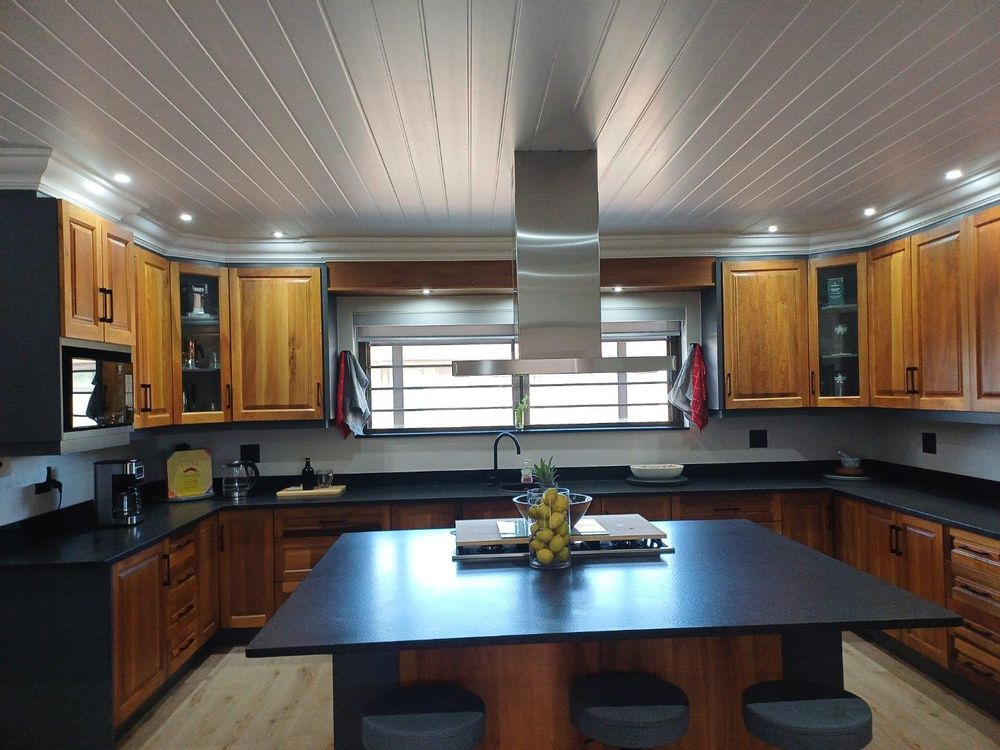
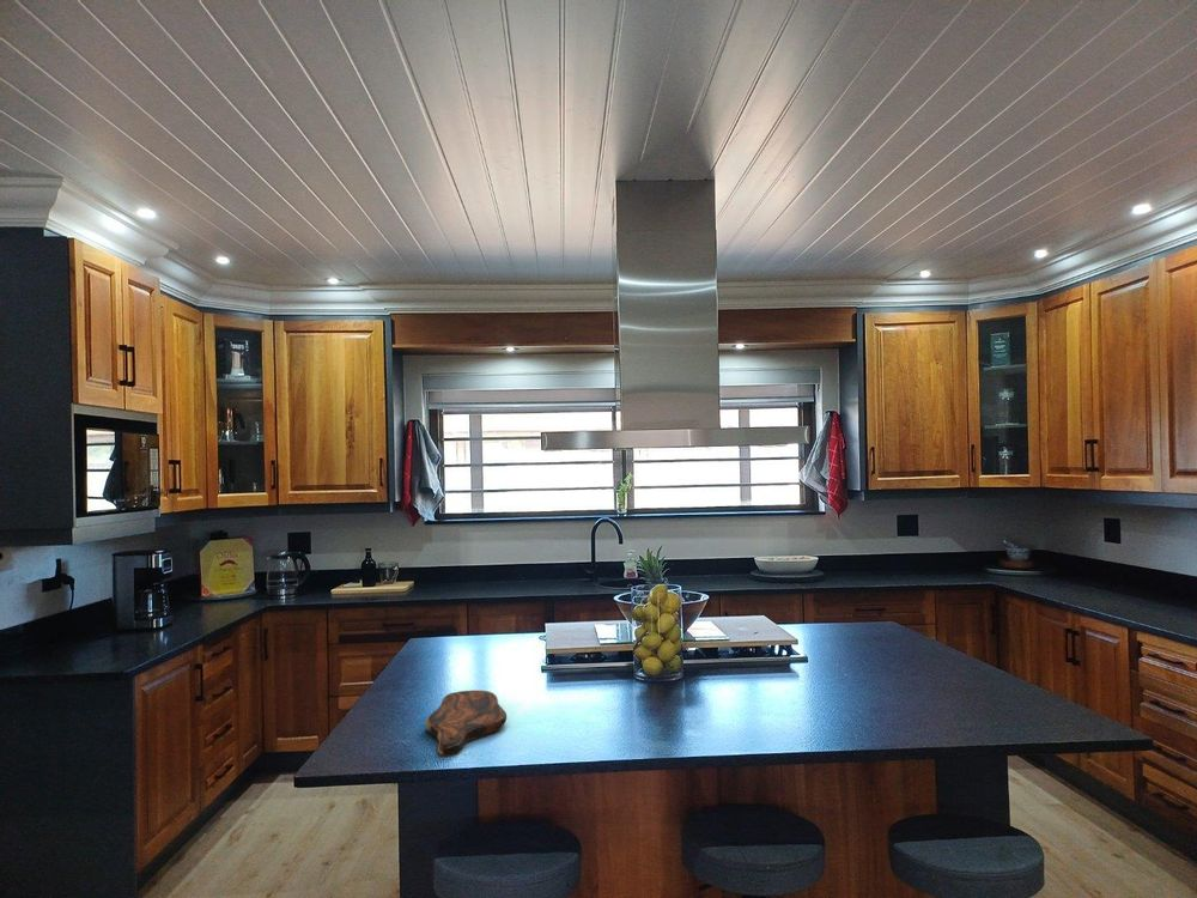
+ cutting board [425,690,508,757]
